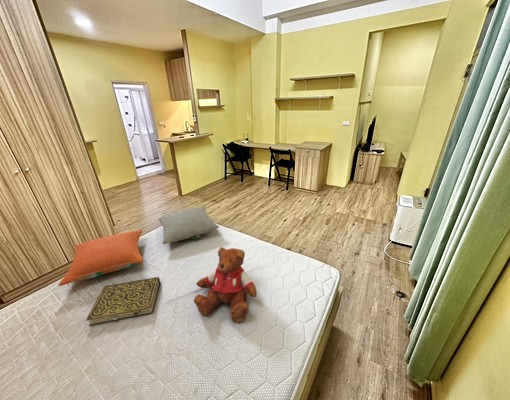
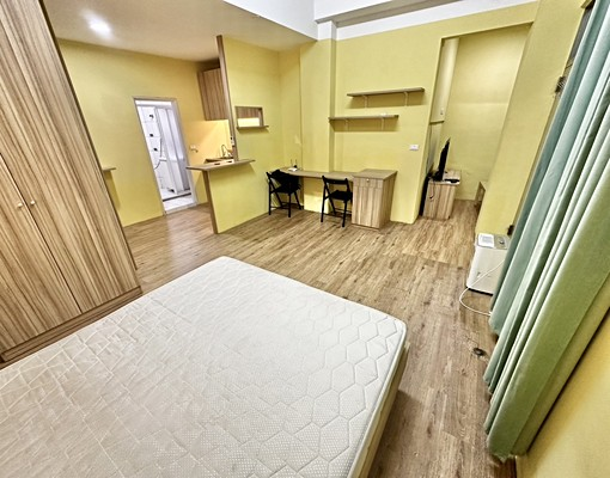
- teddy bear [193,246,258,323]
- pillow [157,206,220,245]
- book [85,276,161,327]
- pillow [57,229,144,287]
